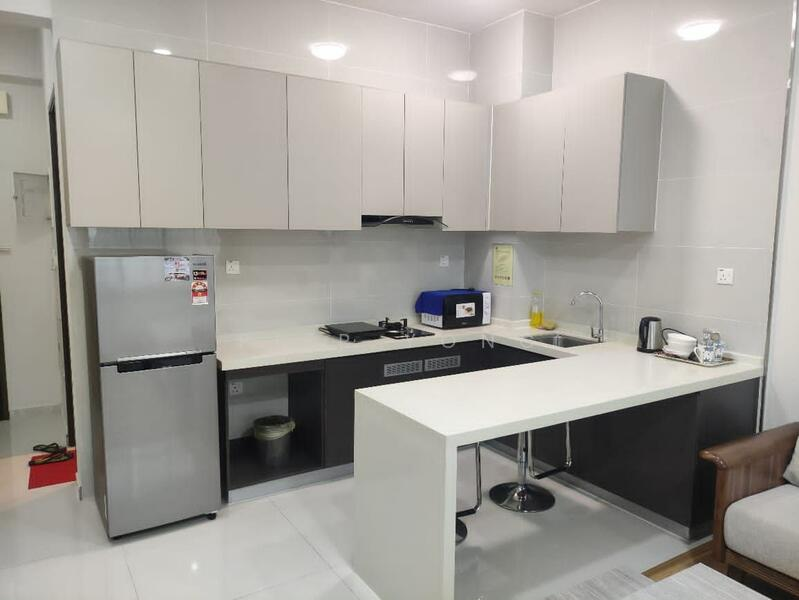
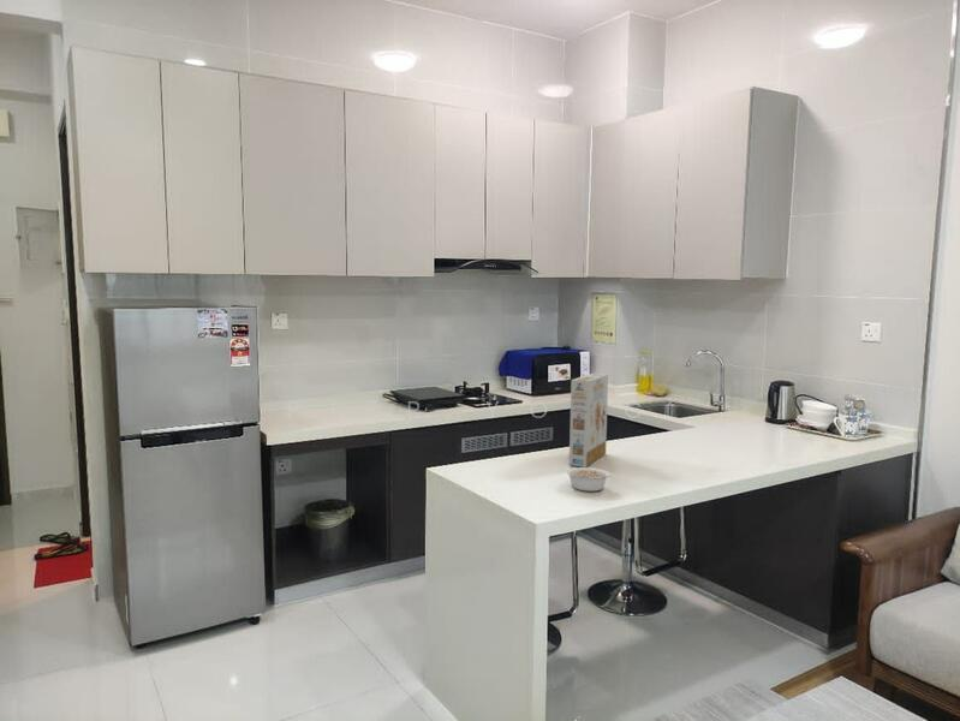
+ cereal box [568,373,609,467]
+ legume [565,466,612,493]
